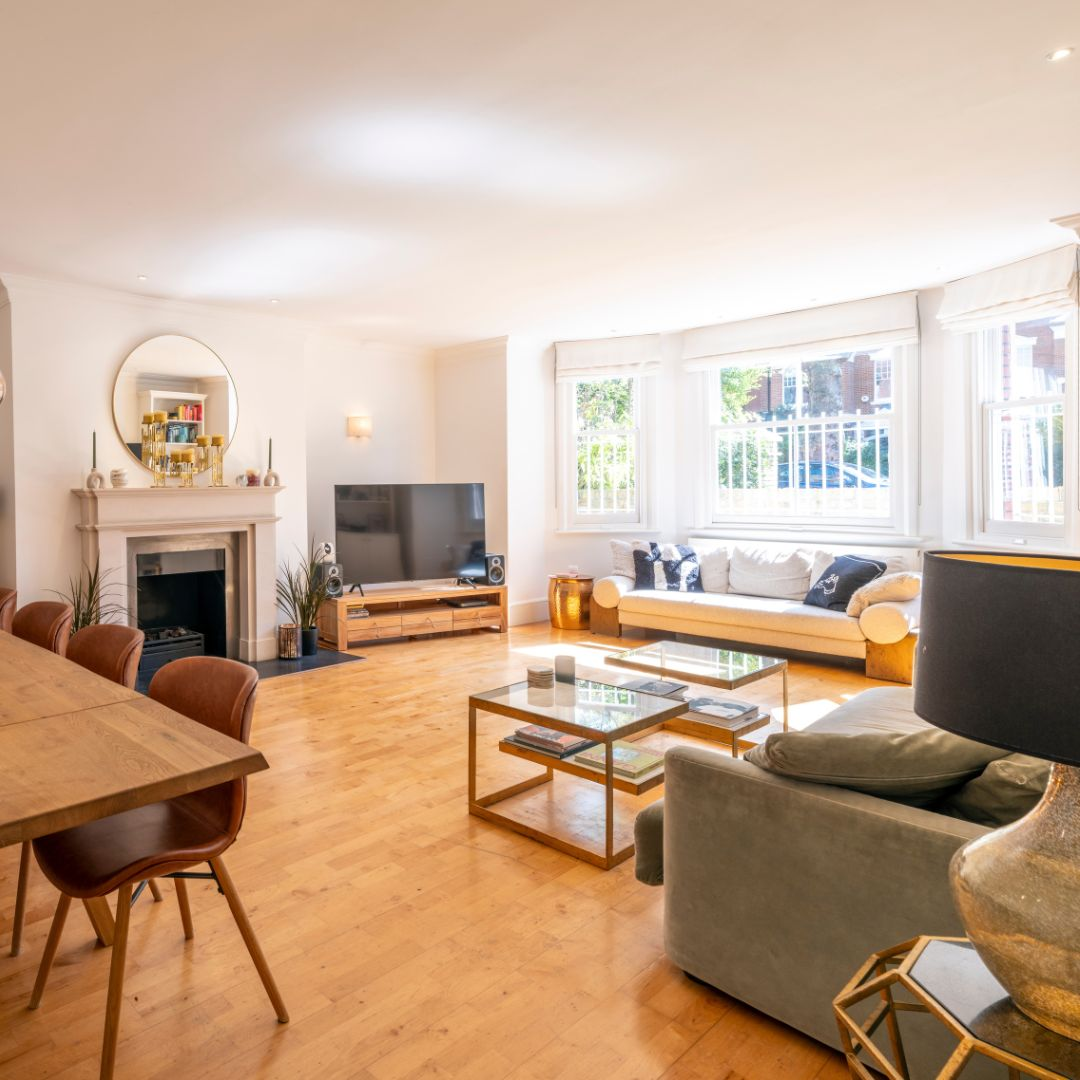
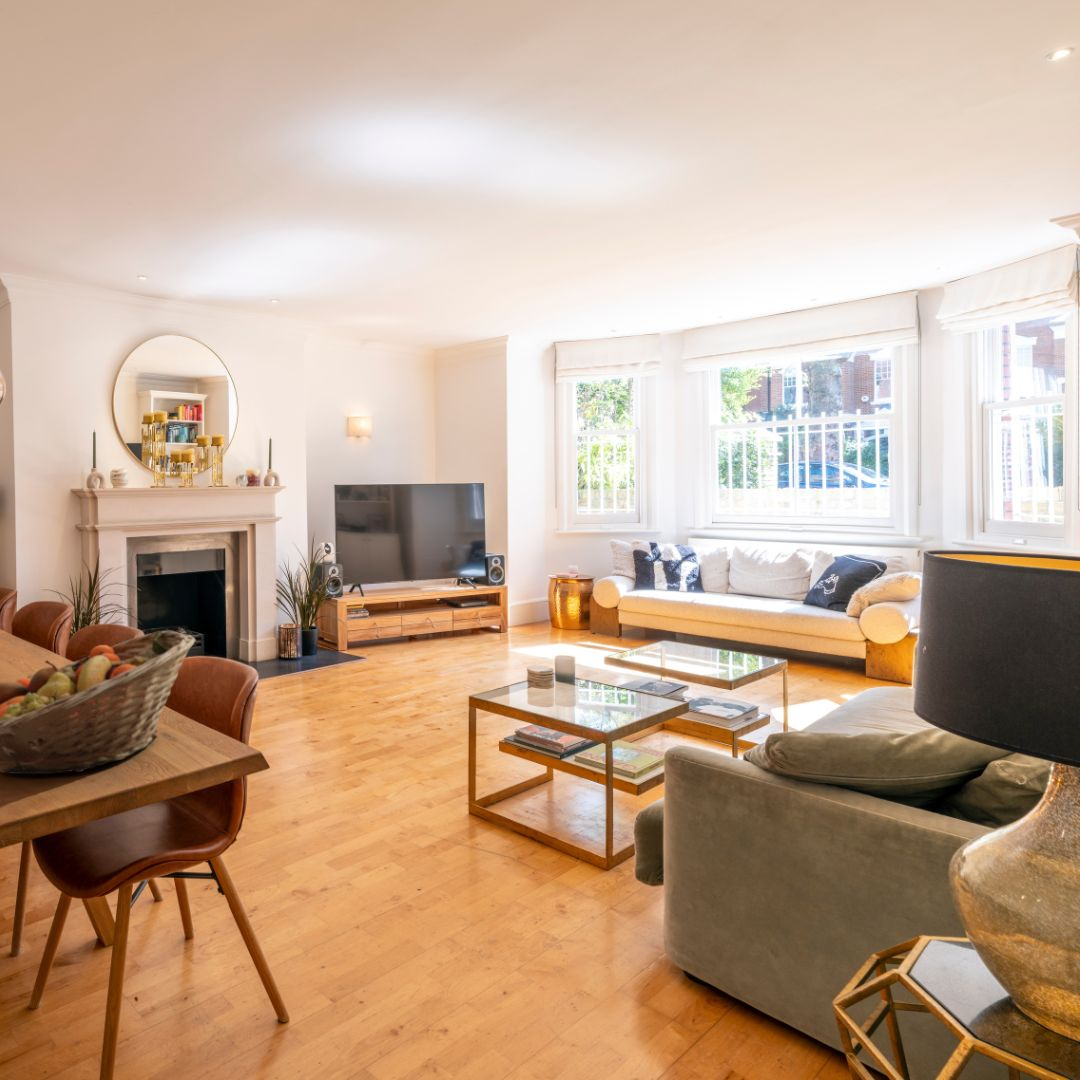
+ fruit basket [0,630,197,775]
